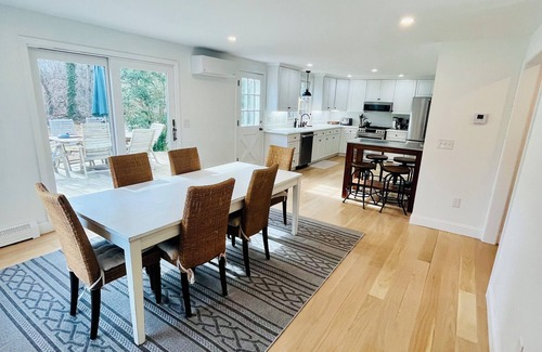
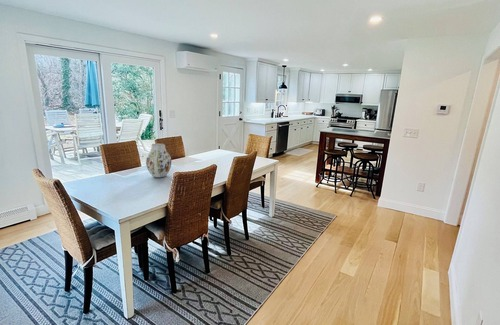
+ vase [145,142,173,178]
